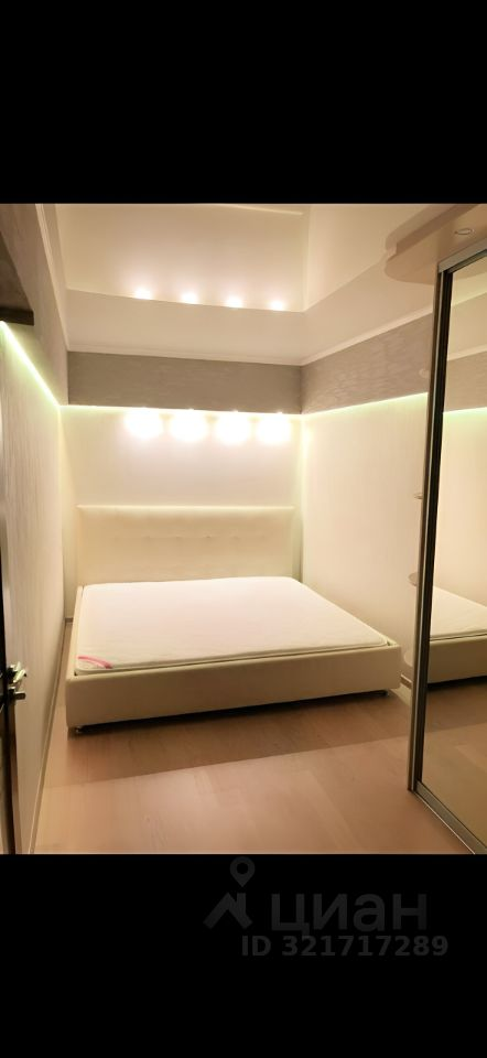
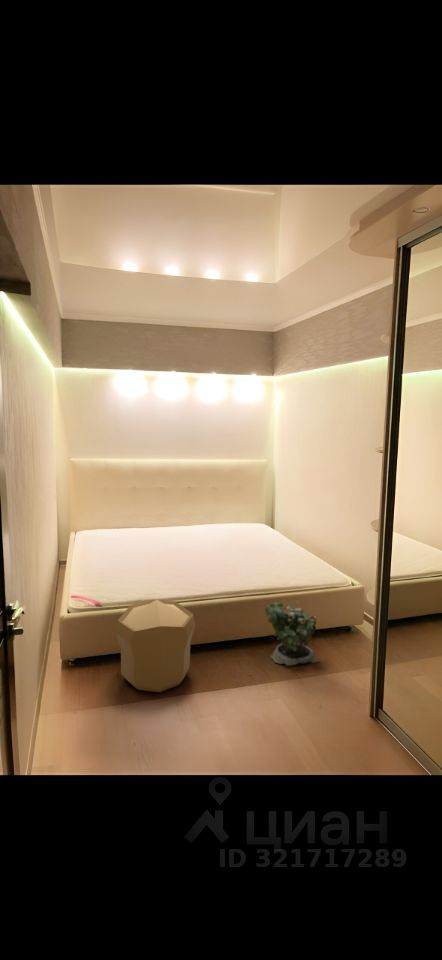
+ potted plant [264,600,321,667]
+ pouf [115,599,196,693]
